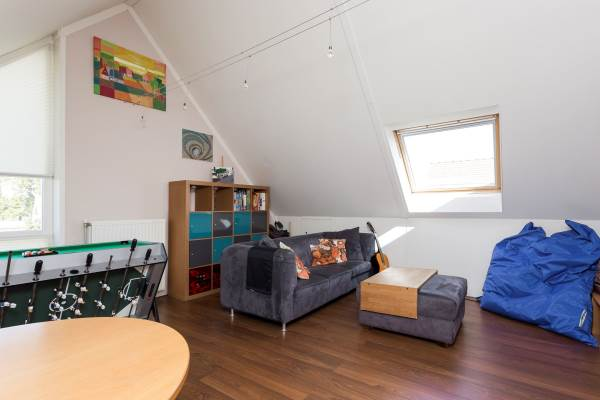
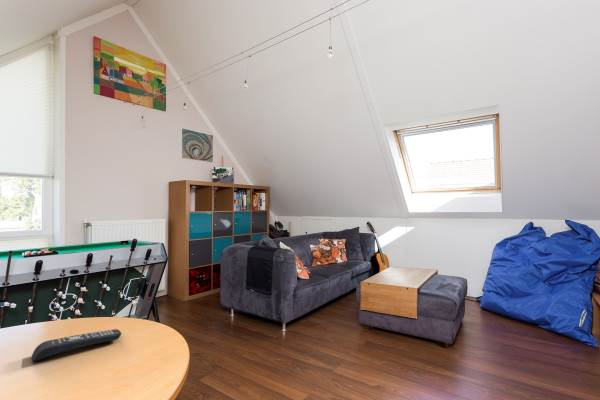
+ remote control [31,328,122,363]
